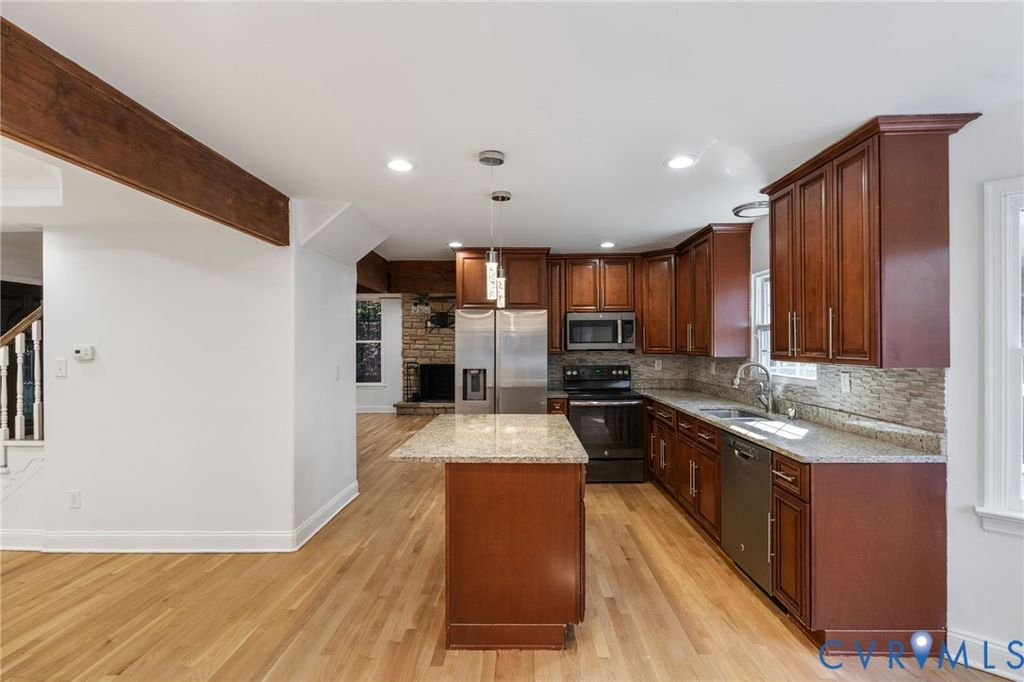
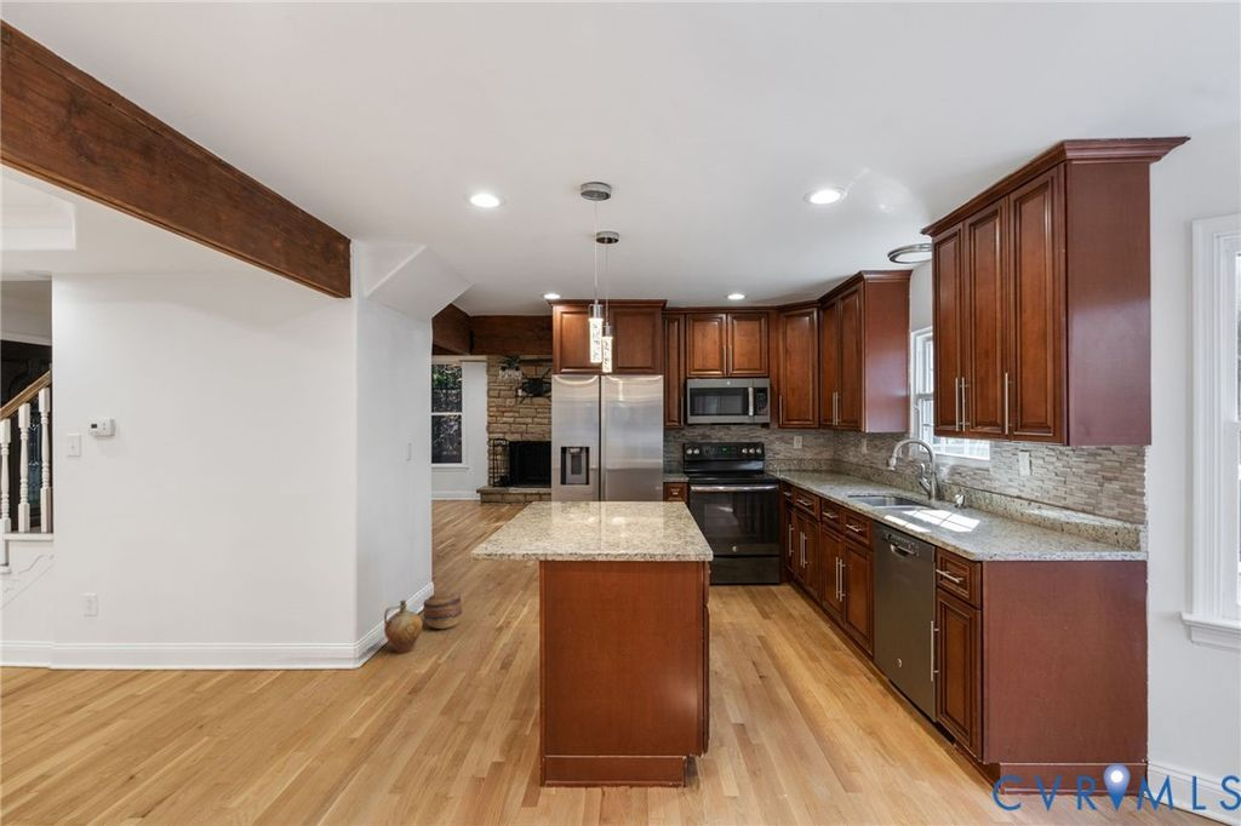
+ basket [422,590,463,630]
+ ceramic jug [383,600,424,654]
